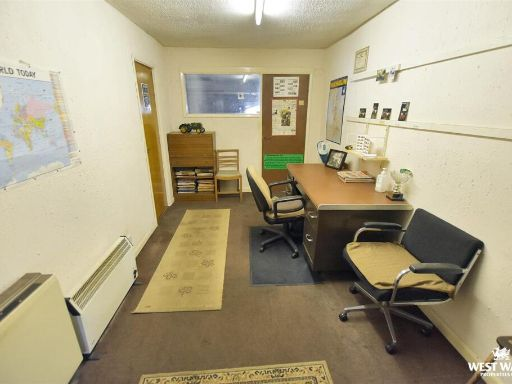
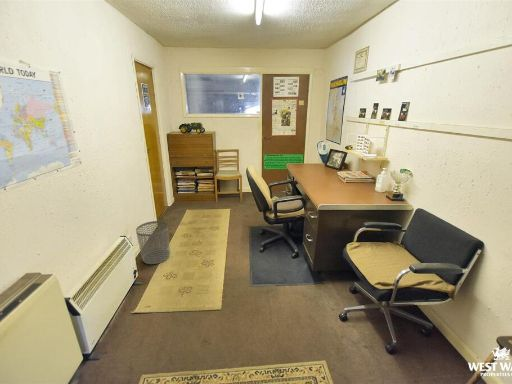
+ waste bin [135,220,171,265]
